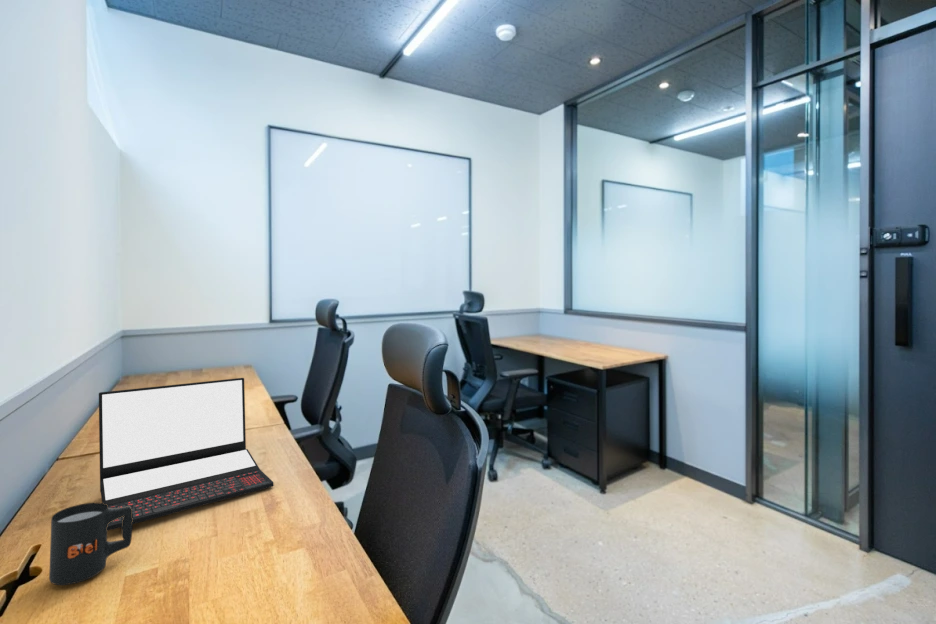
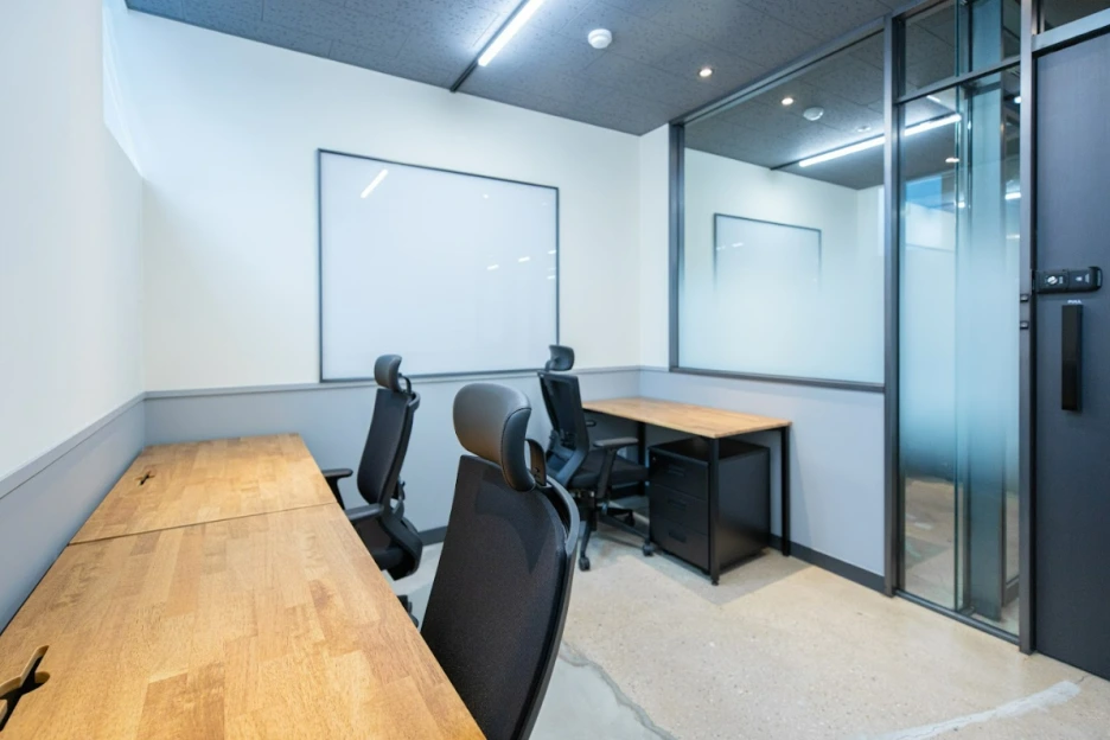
- laptop [98,377,275,531]
- mug [48,502,133,586]
